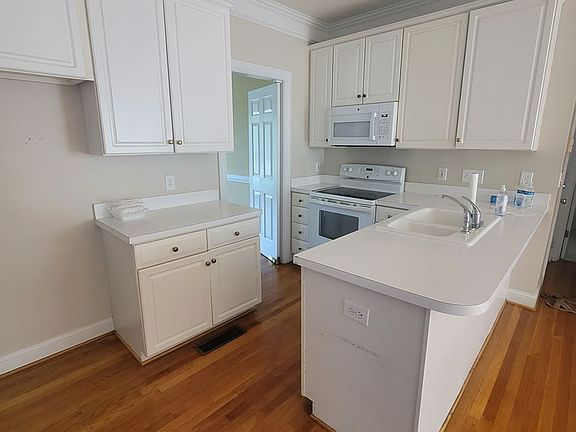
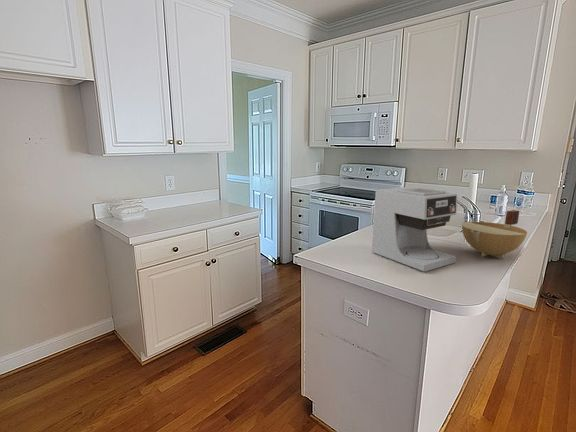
+ bowl [461,209,528,259]
+ coffee maker [371,186,458,273]
